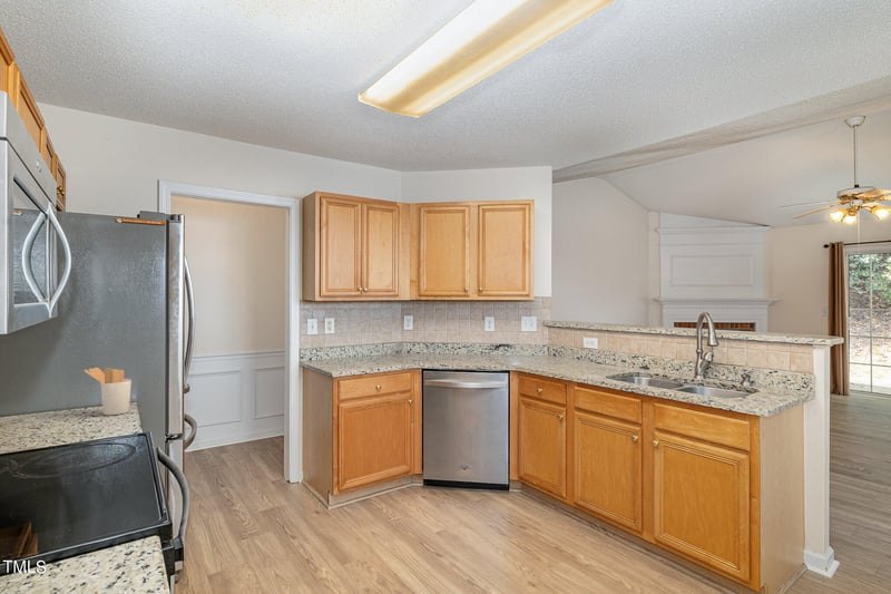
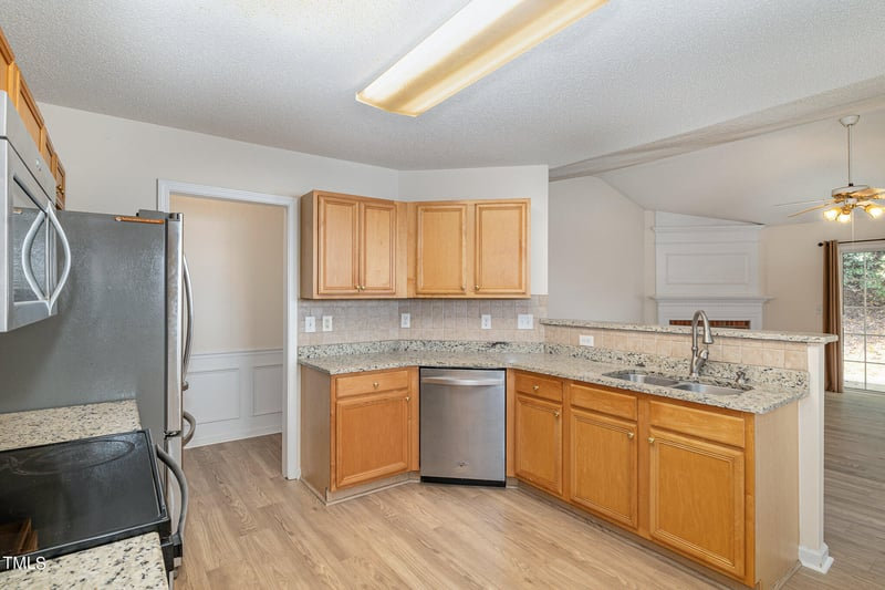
- utensil holder [84,367,133,416]
